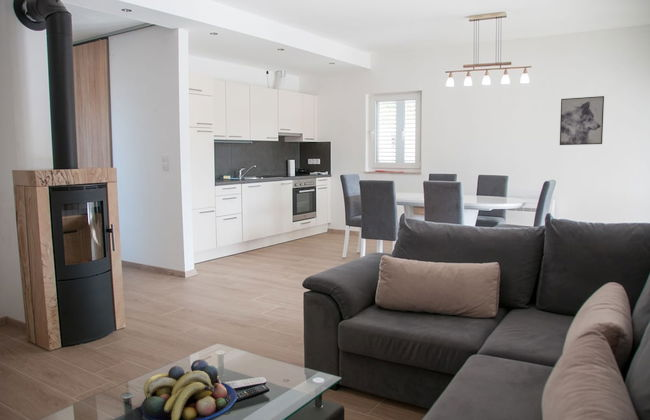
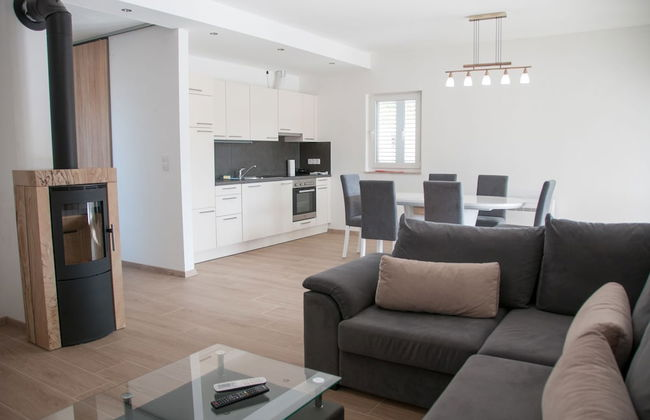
- wall art [559,95,605,146]
- fruit bowl [140,359,238,420]
